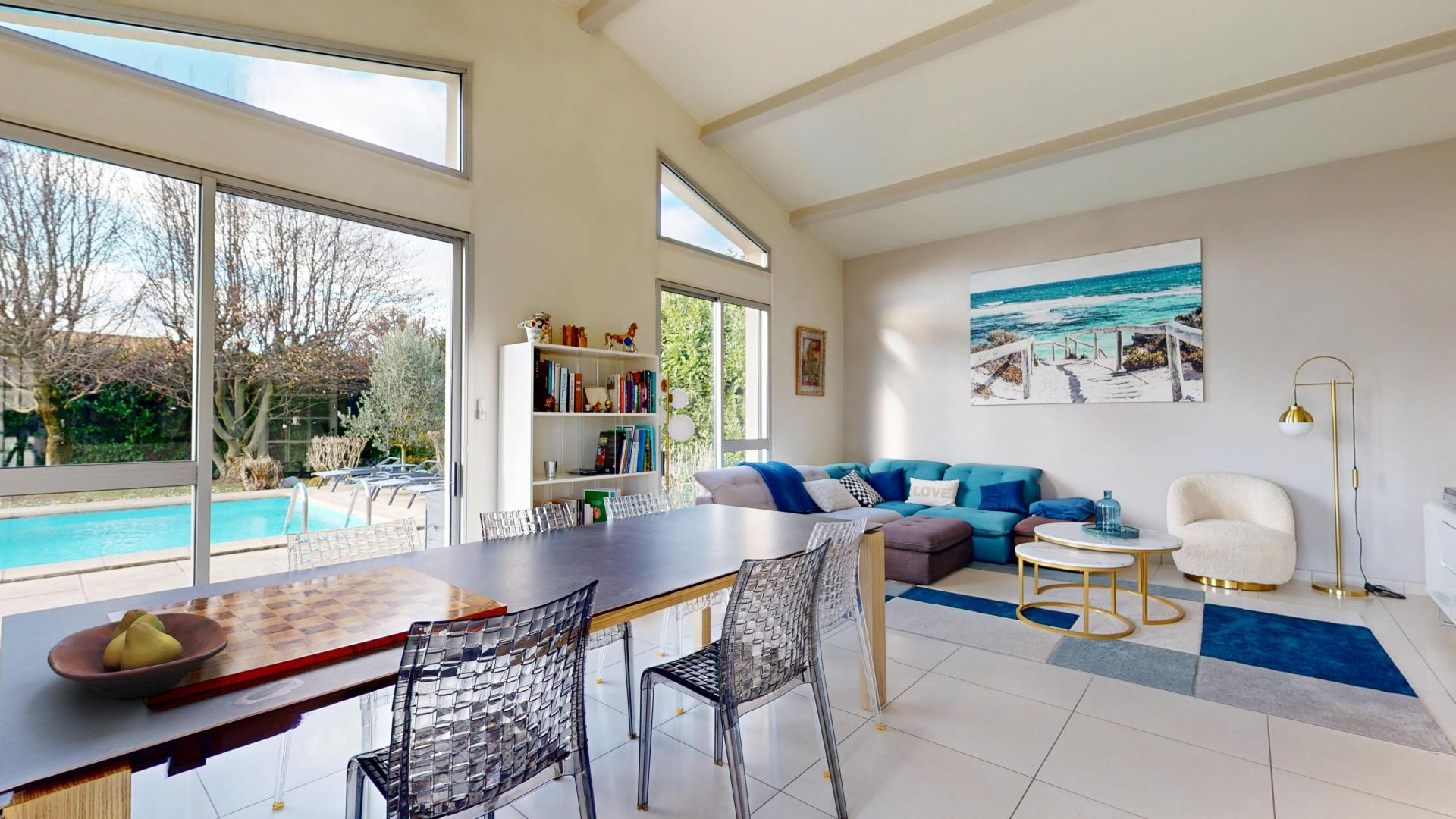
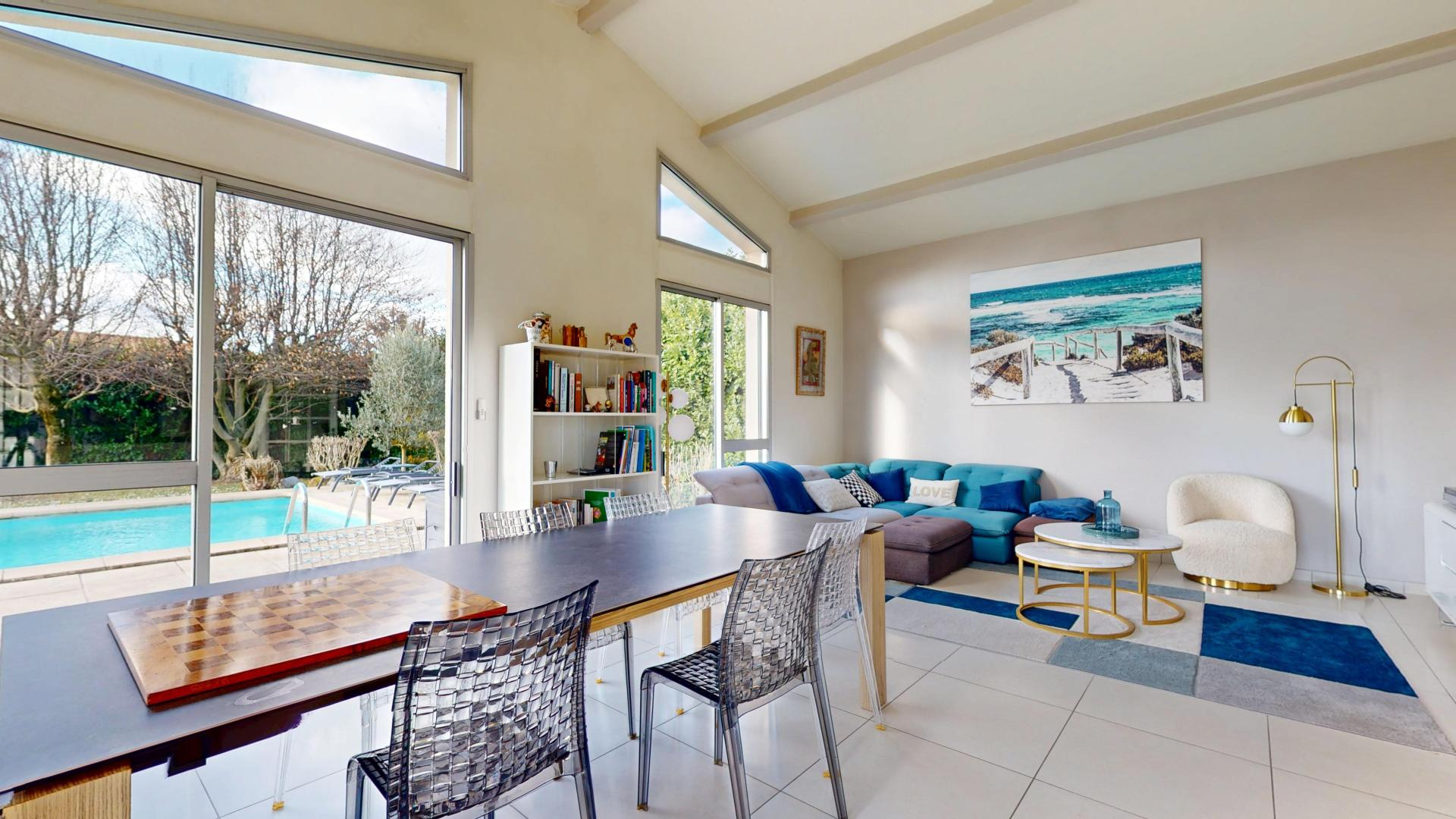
- fruit bowl [46,607,229,699]
